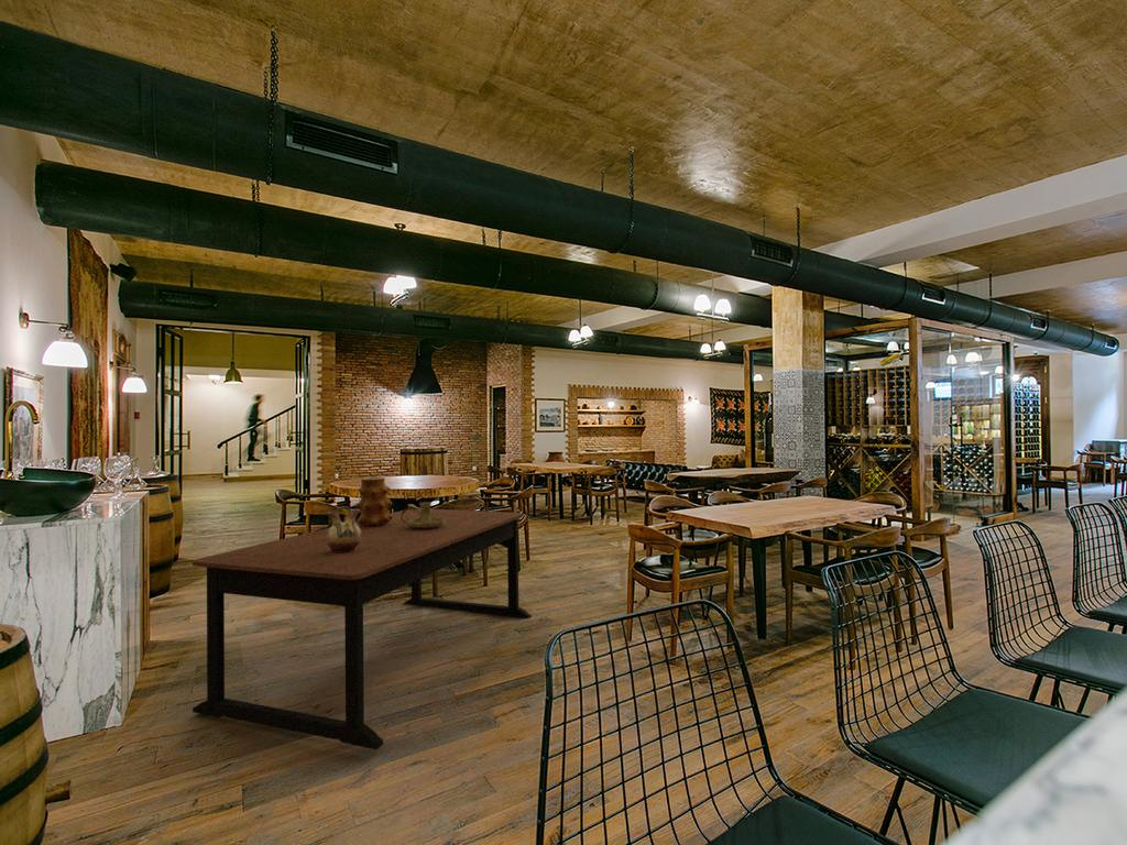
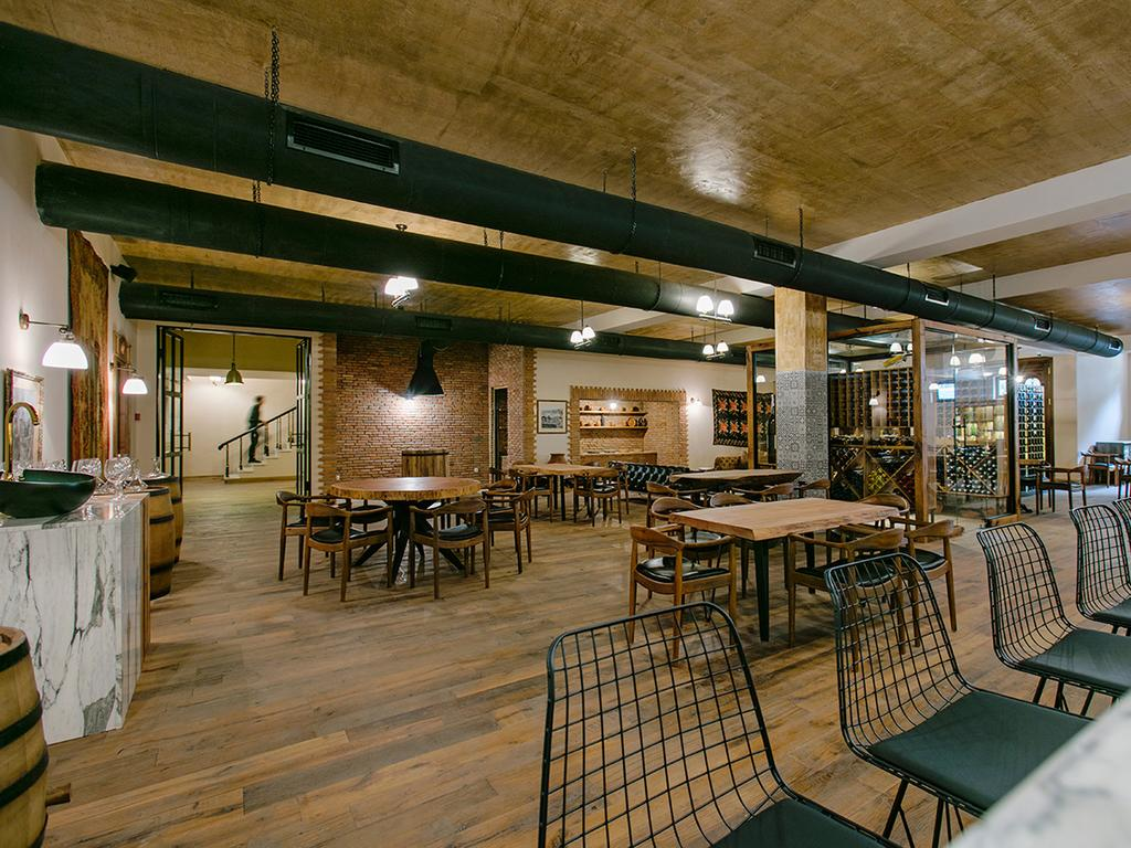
- ceramic pitcher [326,505,361,552]
- vase [353,475,394,527]
- dining table [192,507,533,750]
- candle holder [401,501,445,528]
